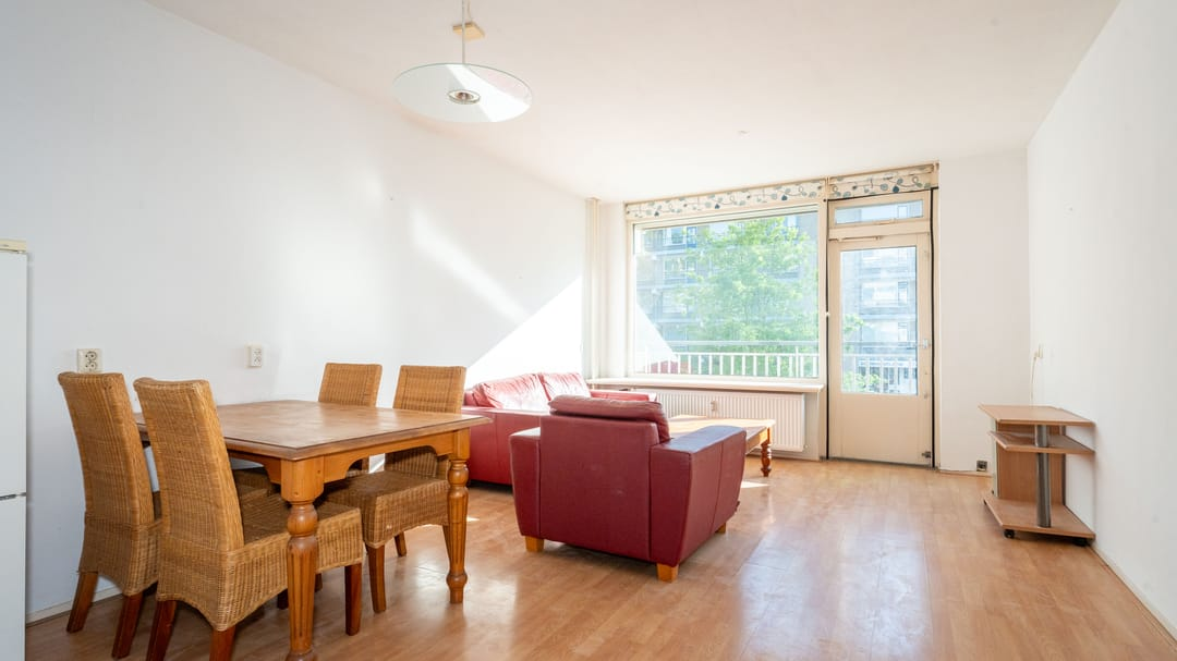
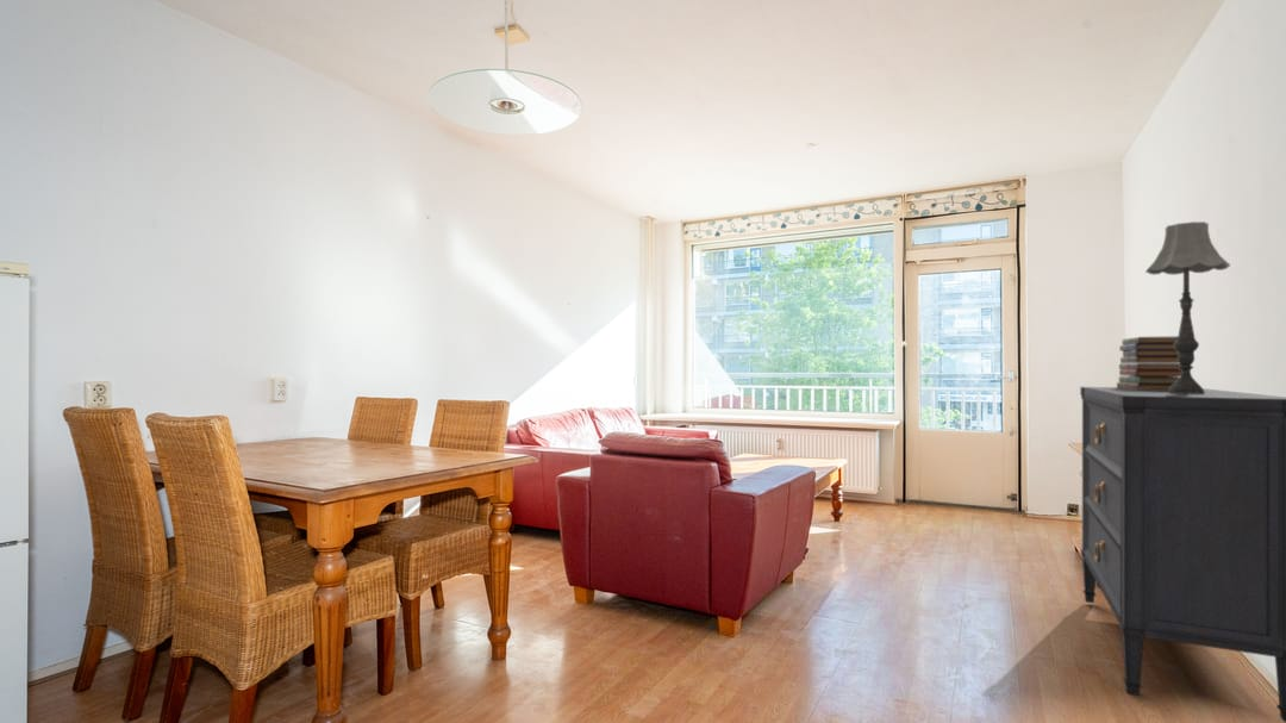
+ book stack [1116,335,1182,391]
+ table lamp [1144,220,1231,394]
+ dresser [1079,386,1286,723]
